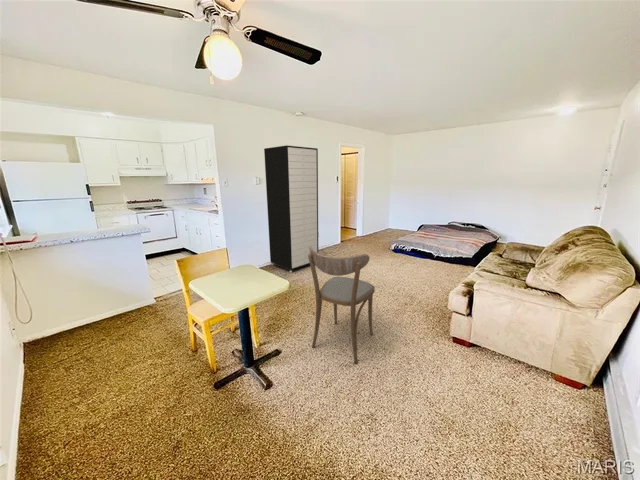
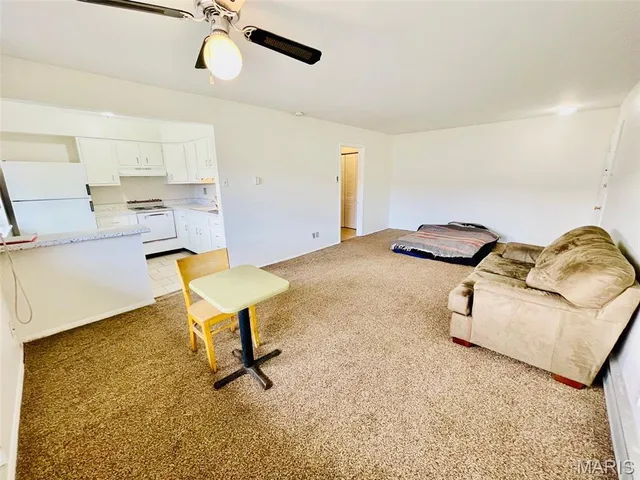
- storage cabinet [263,144,319,274]
- dining chair [308,246,376,365]
